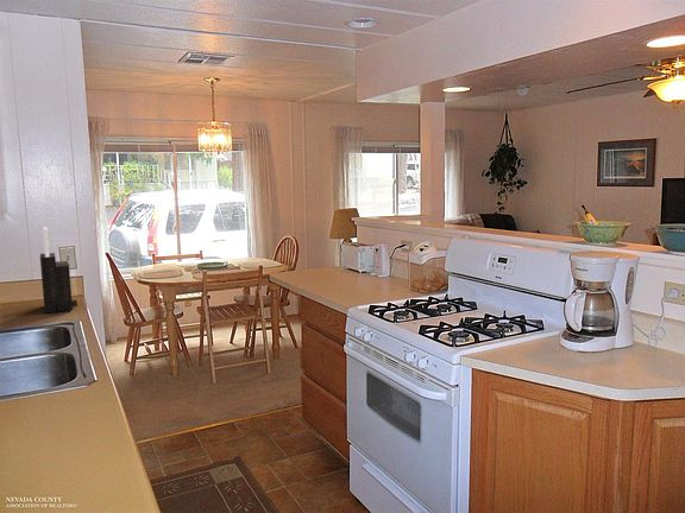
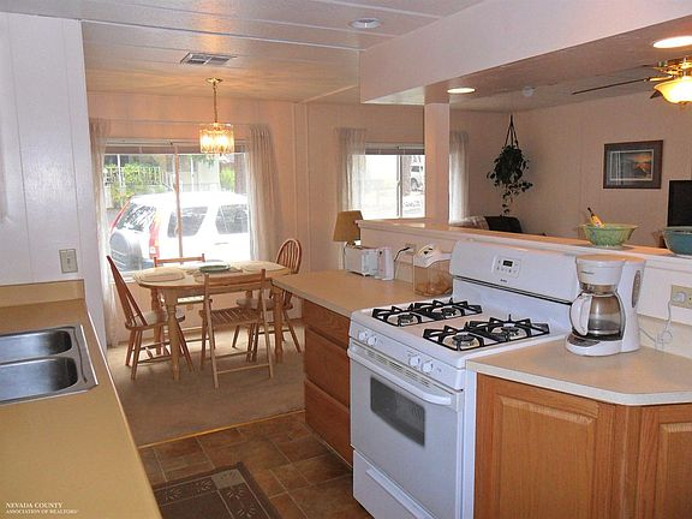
- knife block [39,226,78,315]
